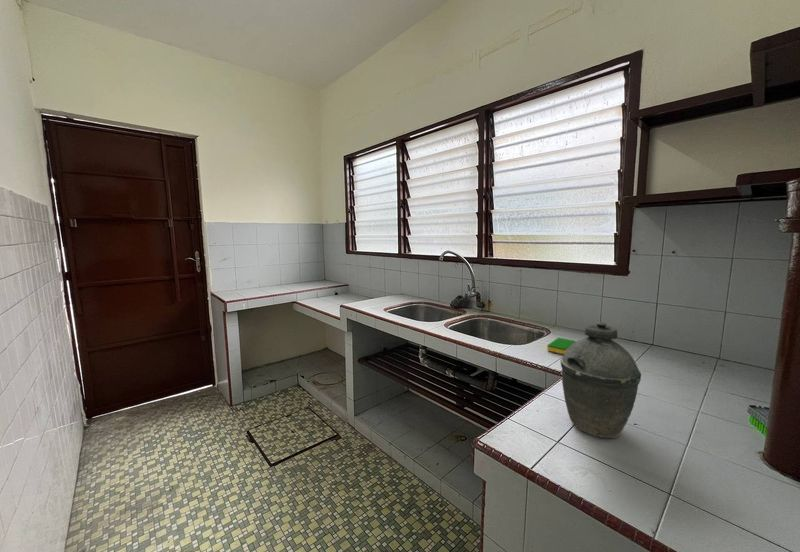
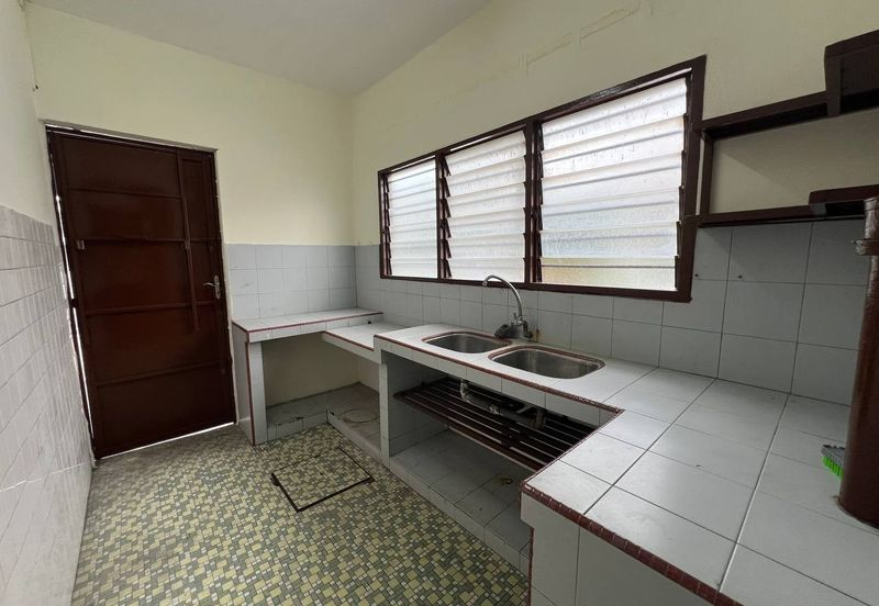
- kettle [559,321,642,439]
- dish sponge [546,337,576,355]
